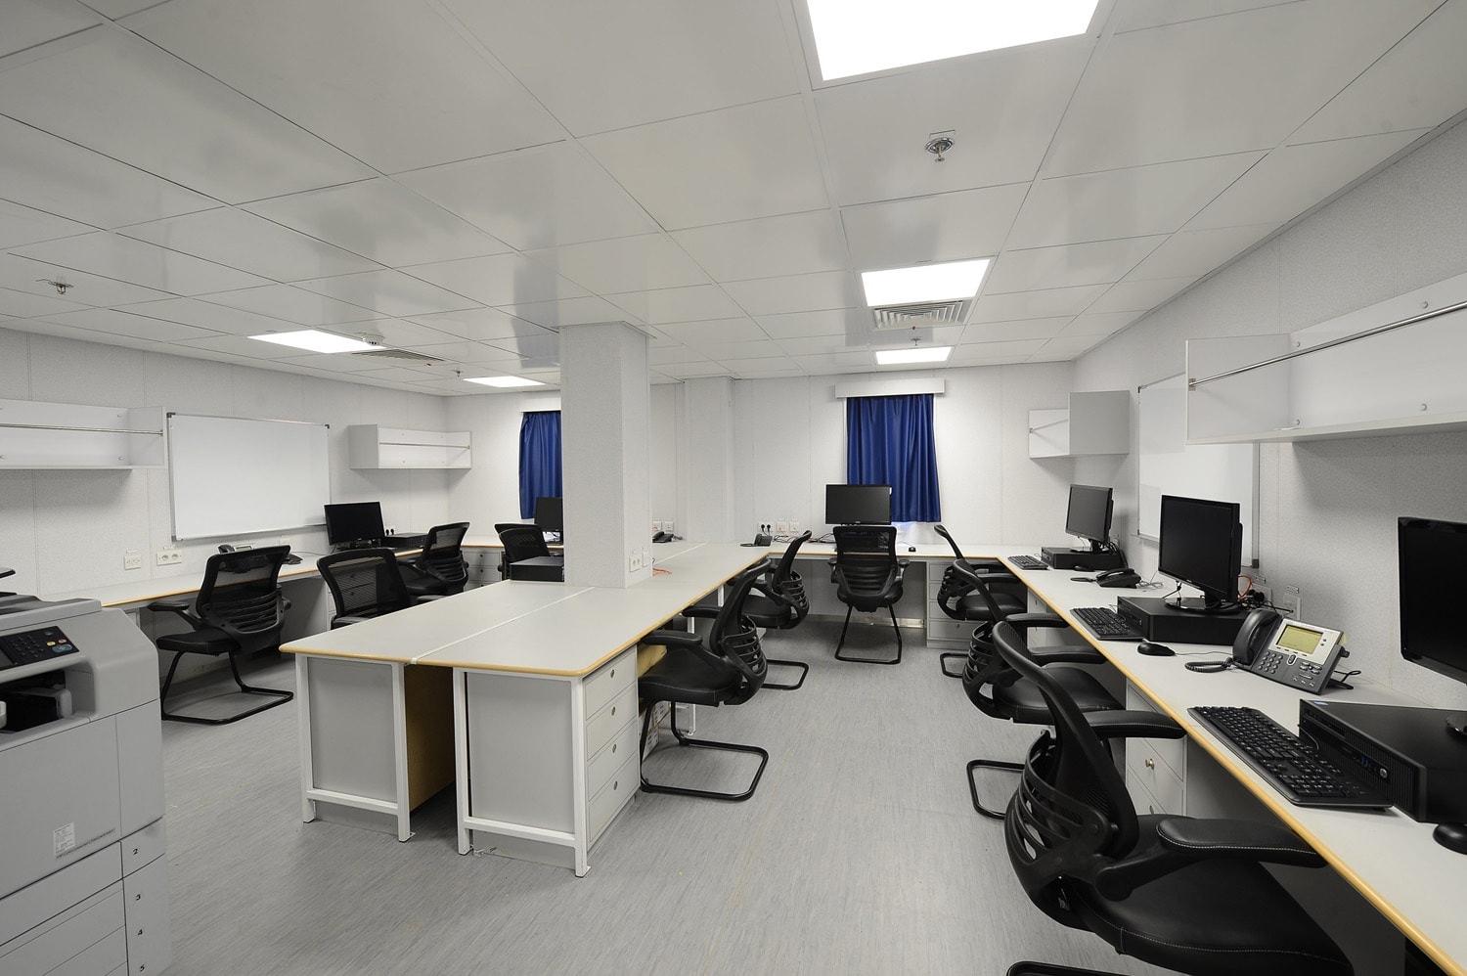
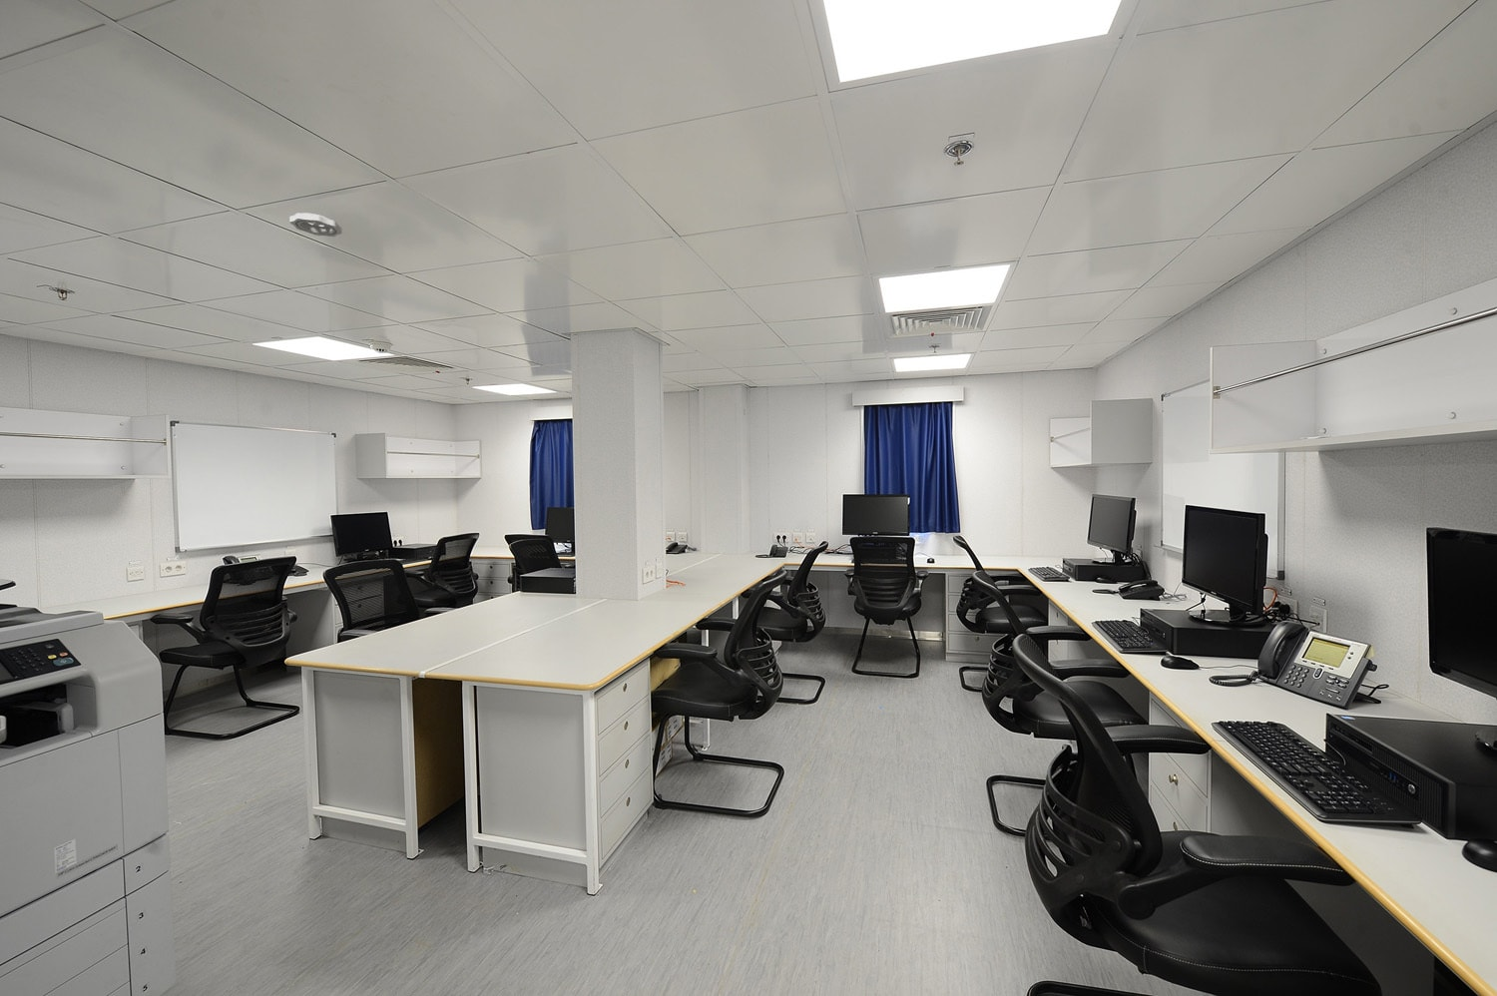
+ smoke detector [289,212,343,238]
